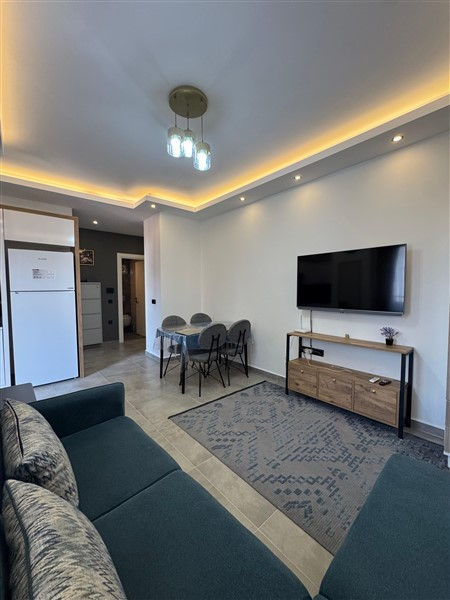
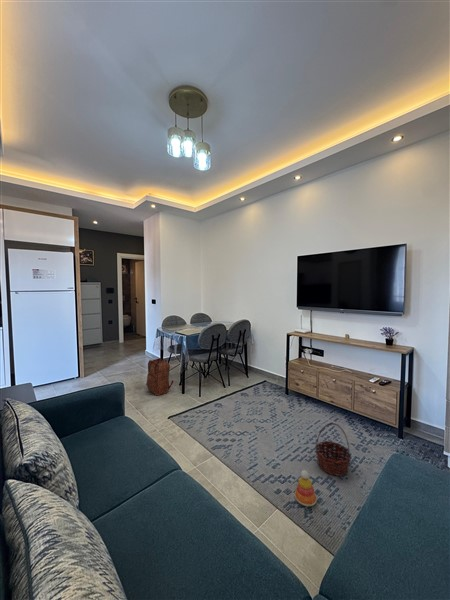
+ stacking toy [294,469,318,507]
+ backpack [145,357,174,396]
+ basket [314,422,352,477]
